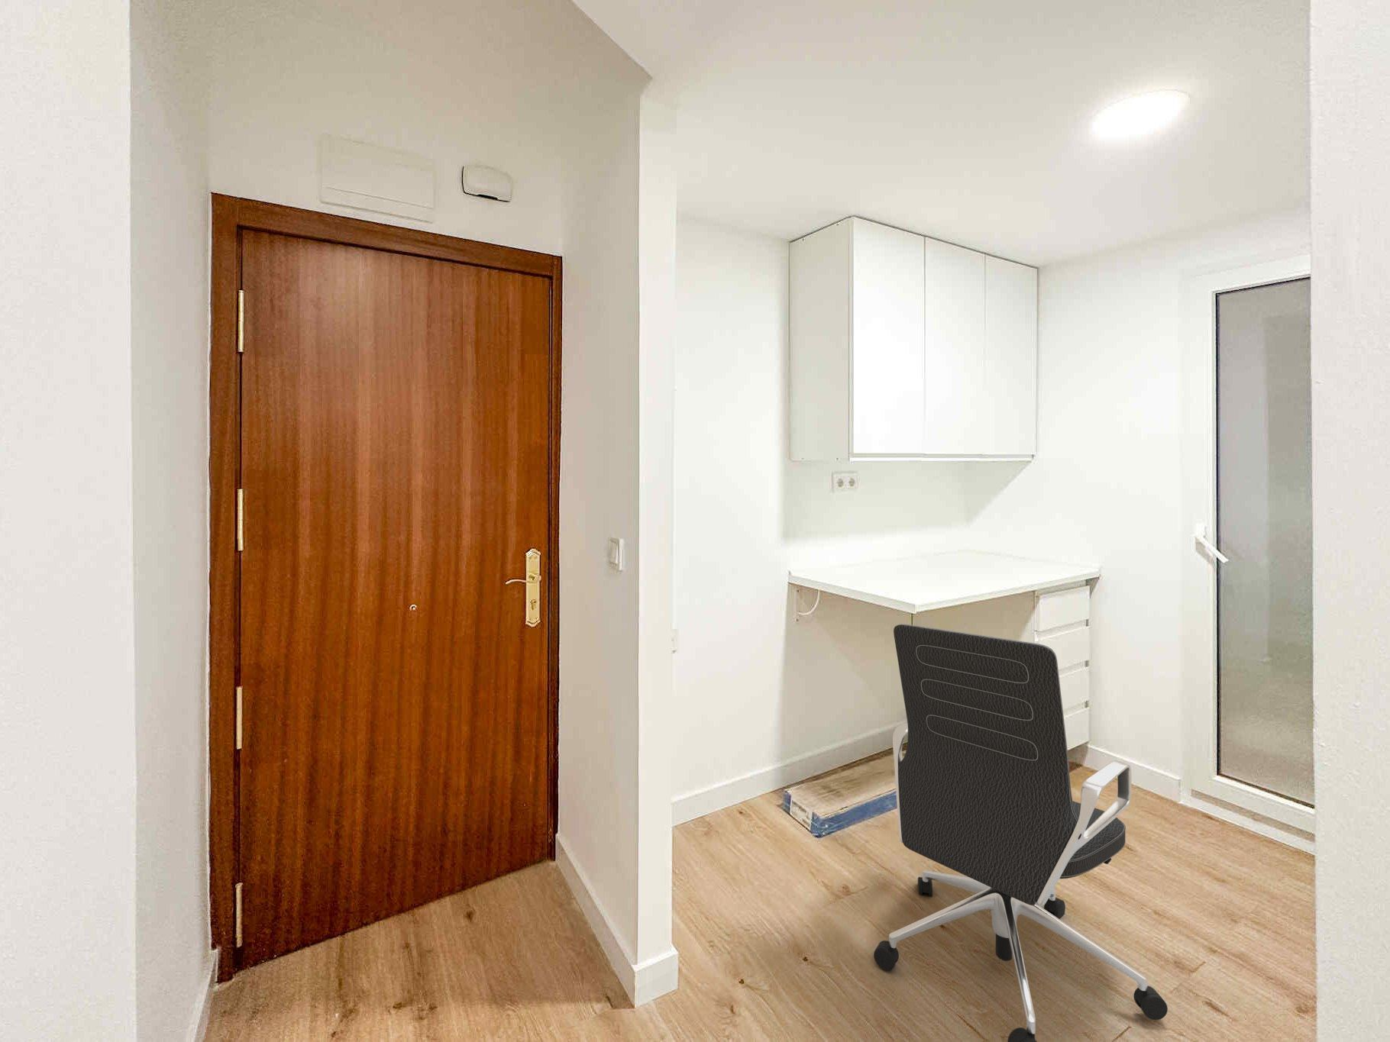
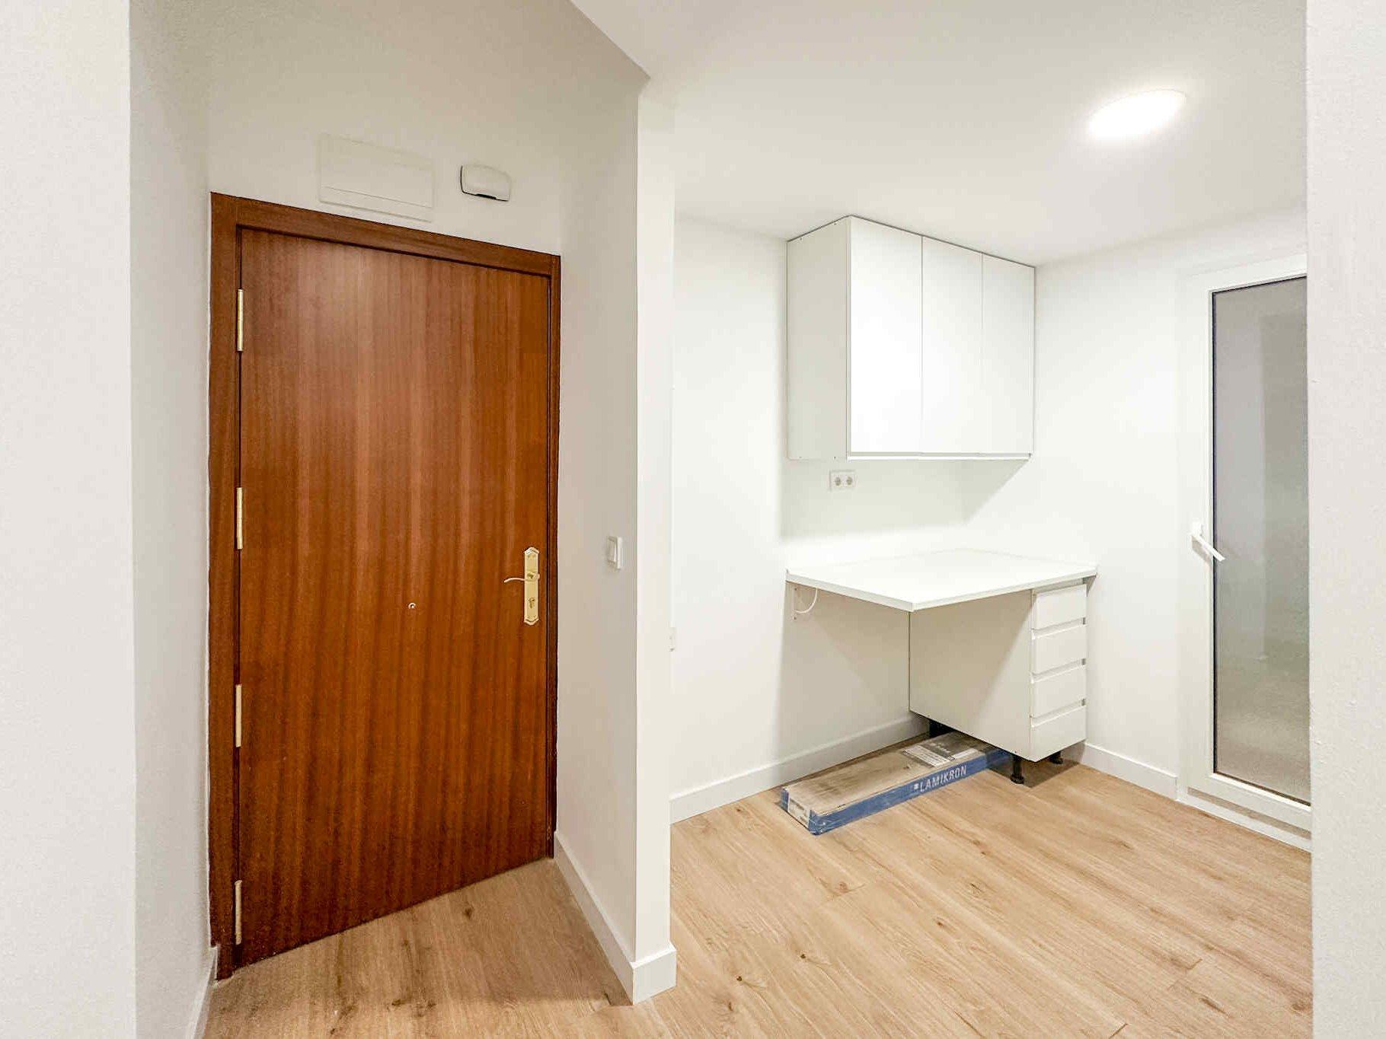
- office chair [873,623,1169,1042]
